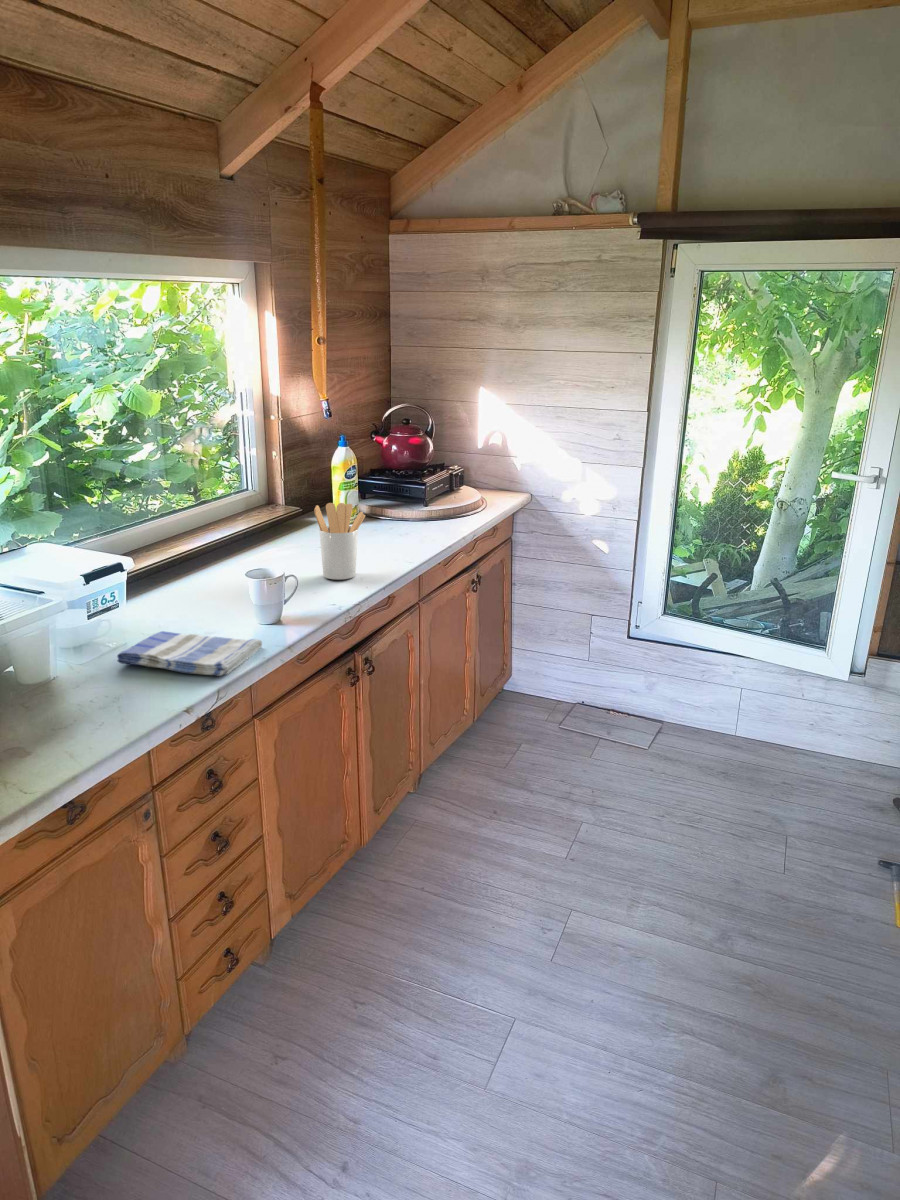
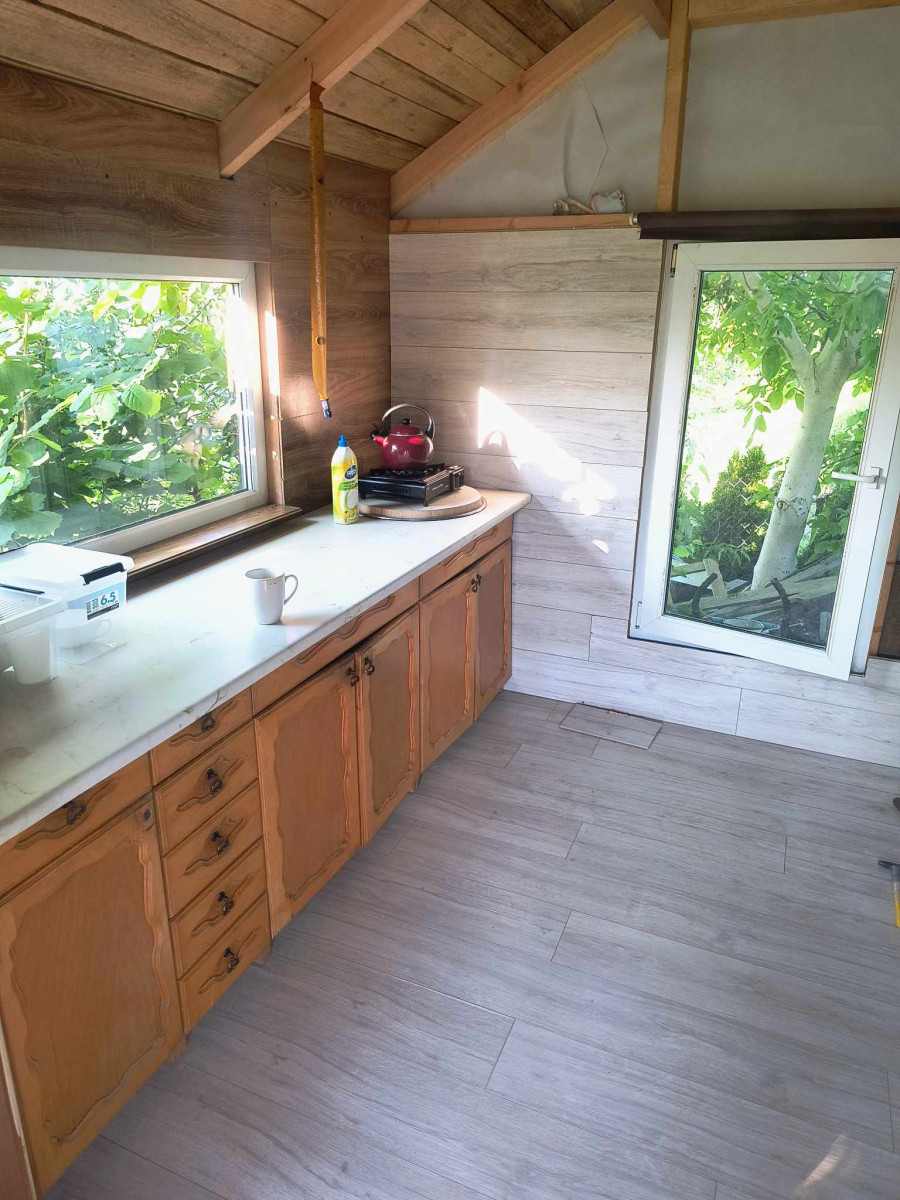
- utensil holder [313,502,366,581]
- dish towel [116,630,263,677]
